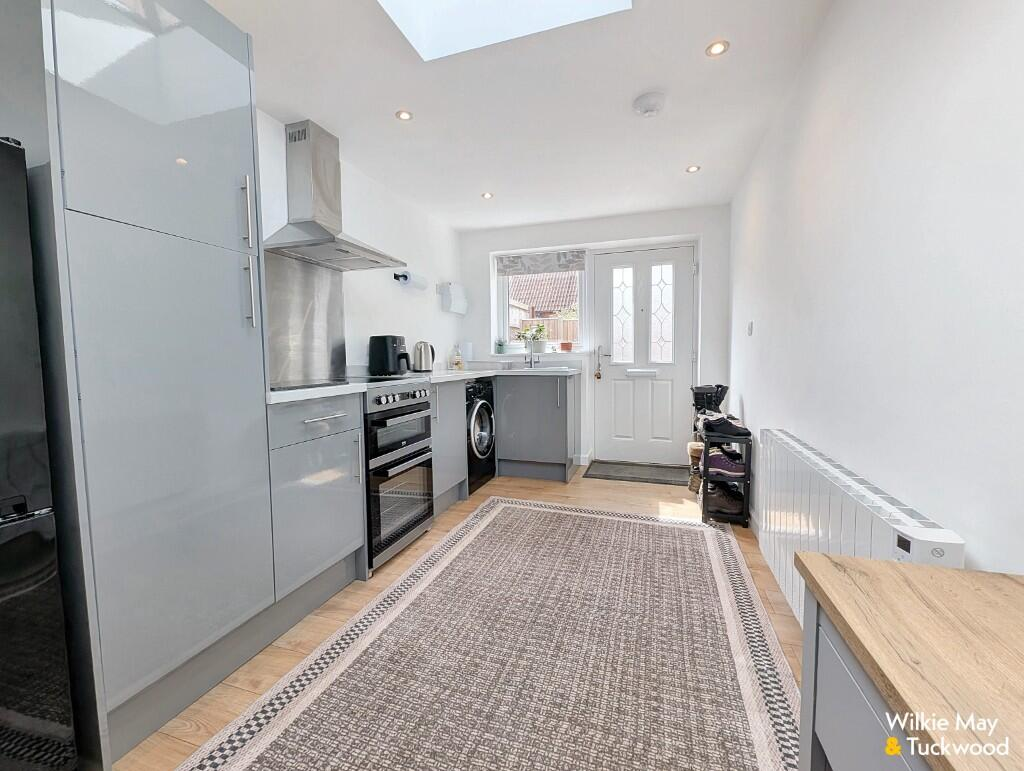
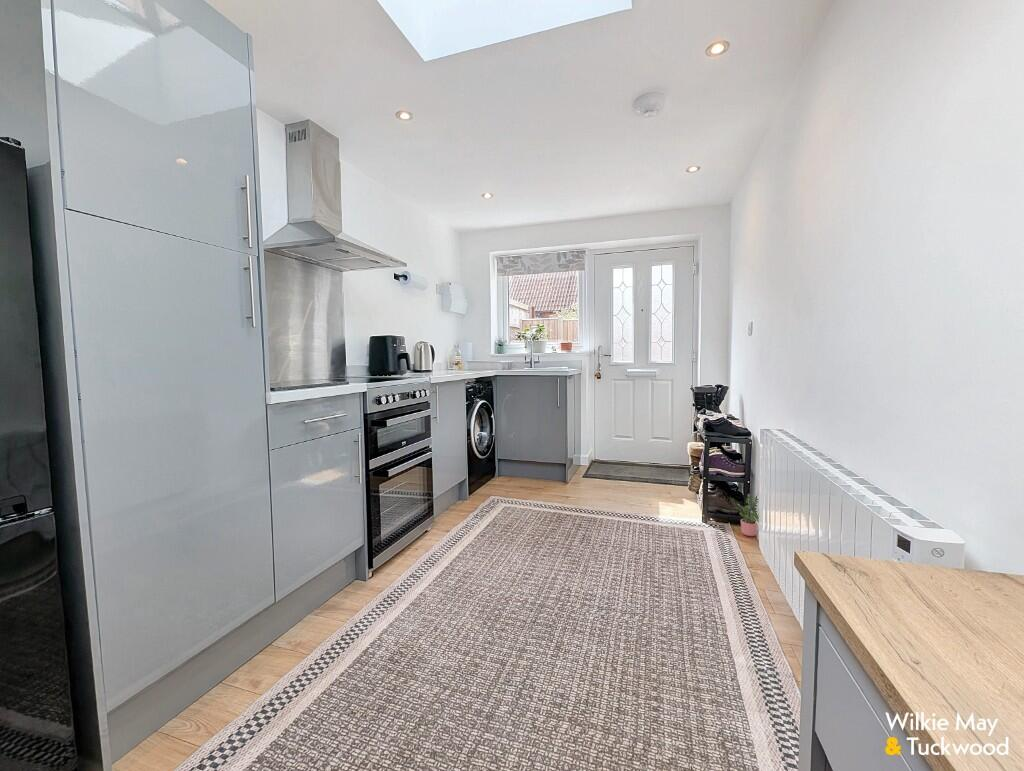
+ potted plant [729,493,760,537]
